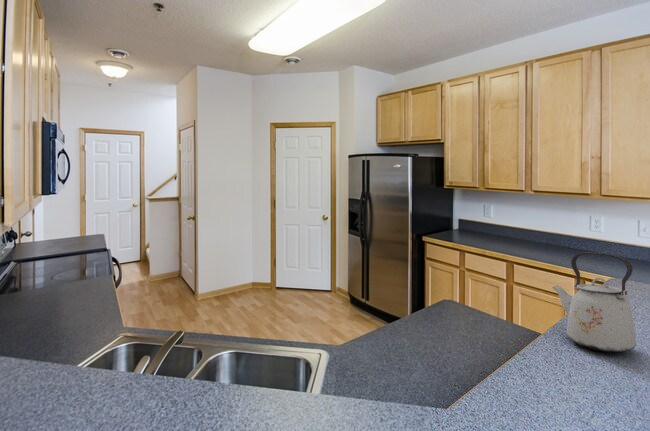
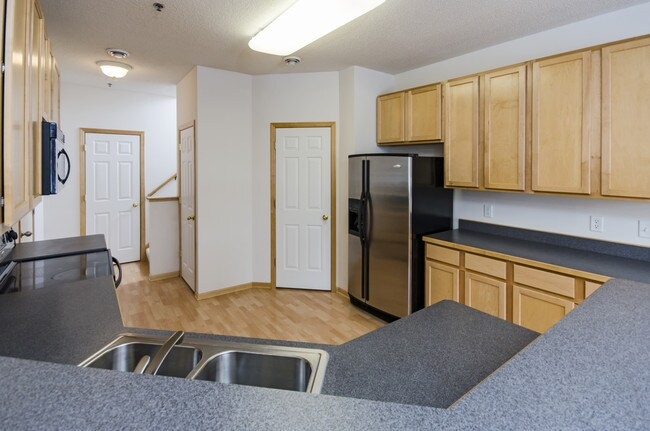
- kettle [551,251,637,353]
